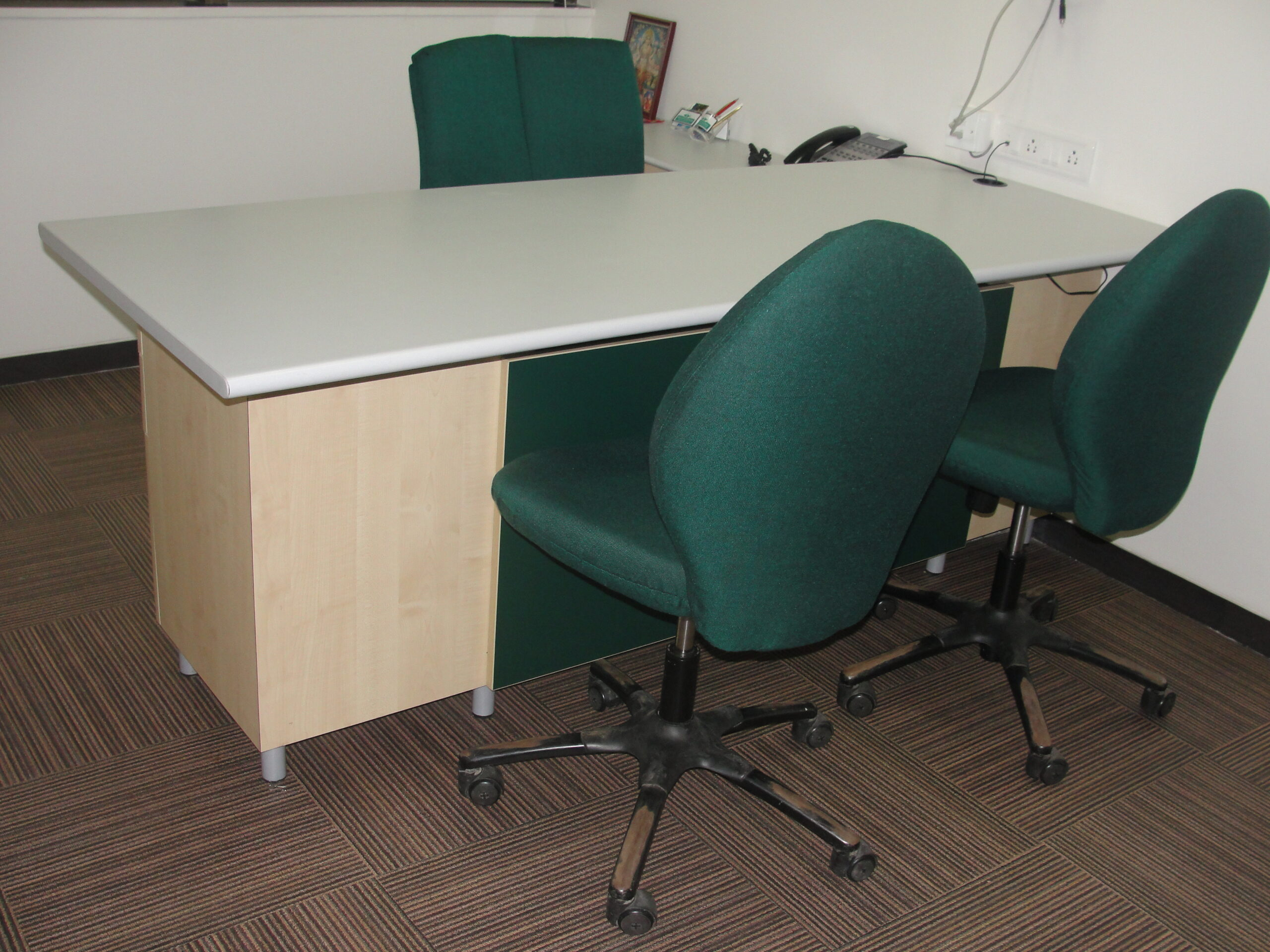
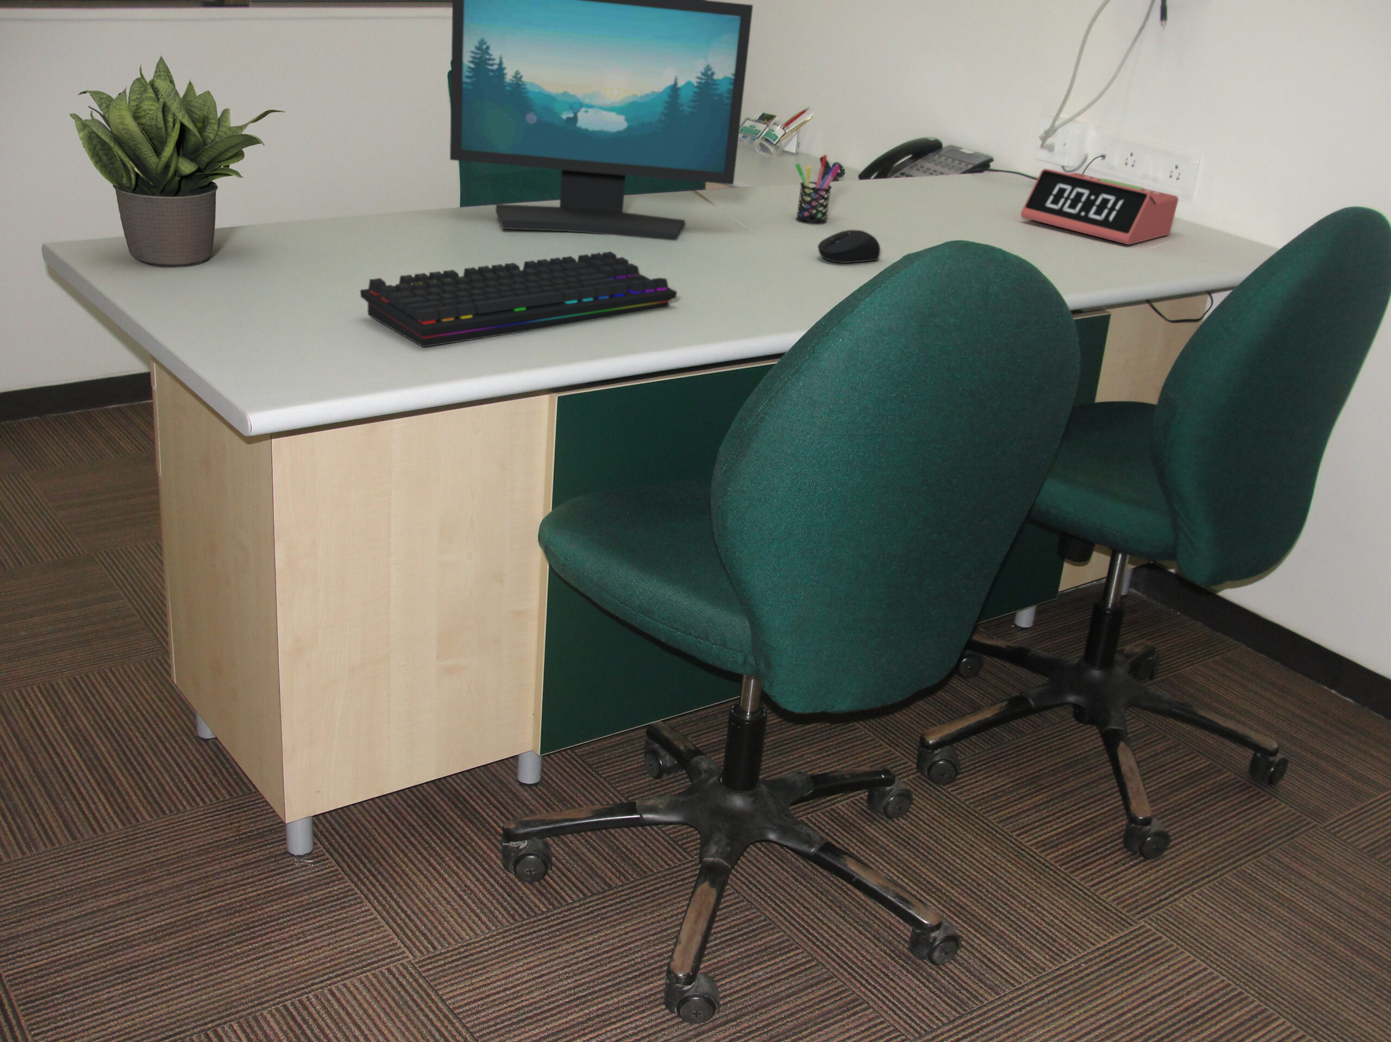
+ computer monitor [449,0,754,242]
+ pen holder [795,154,840,225]
+ alarm clock [1021,167,1180,245]
+ keyboard [359,251,678,348]
+ potted plant [70,55,286,267]
+ computer mouse [817,229,881,264]
